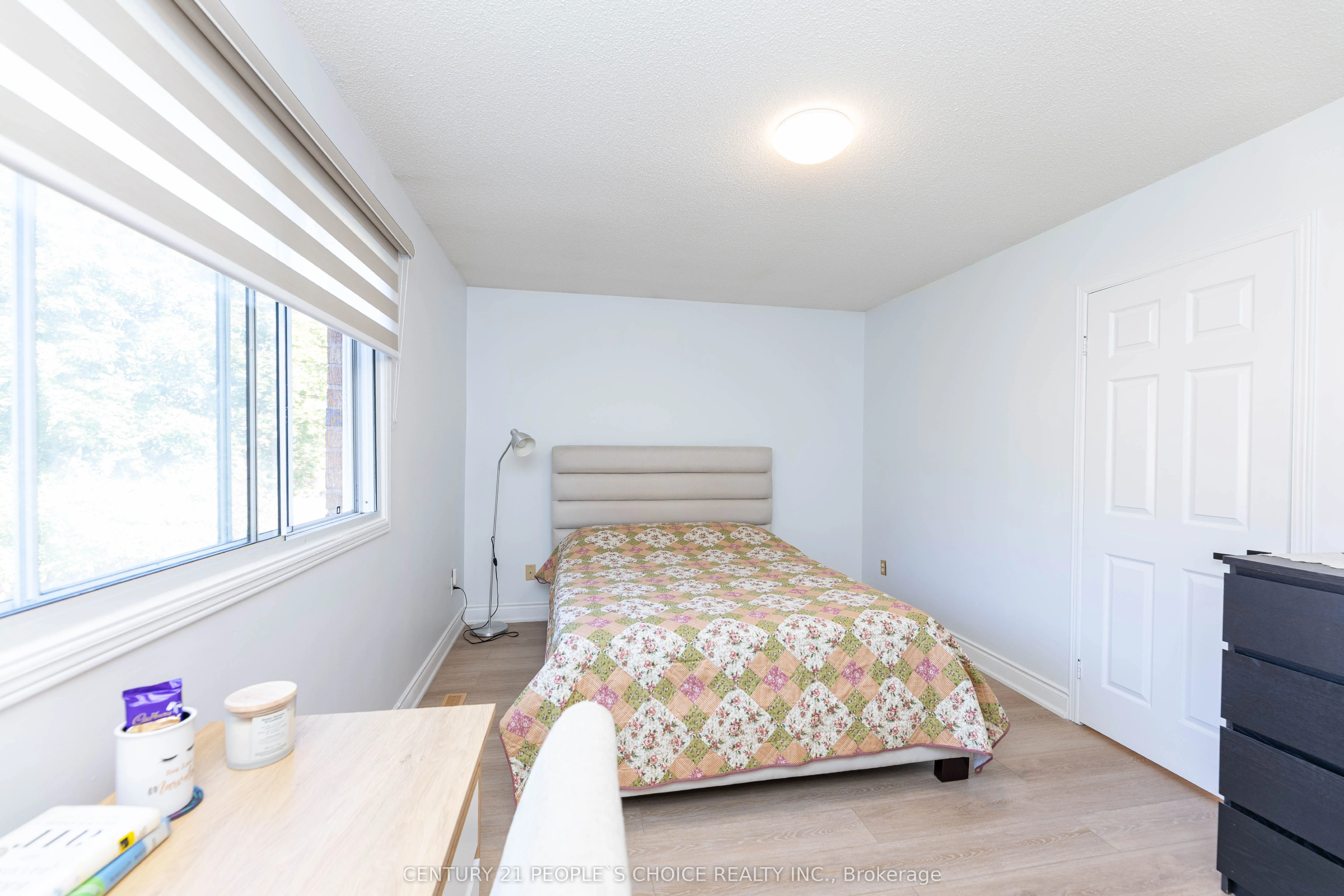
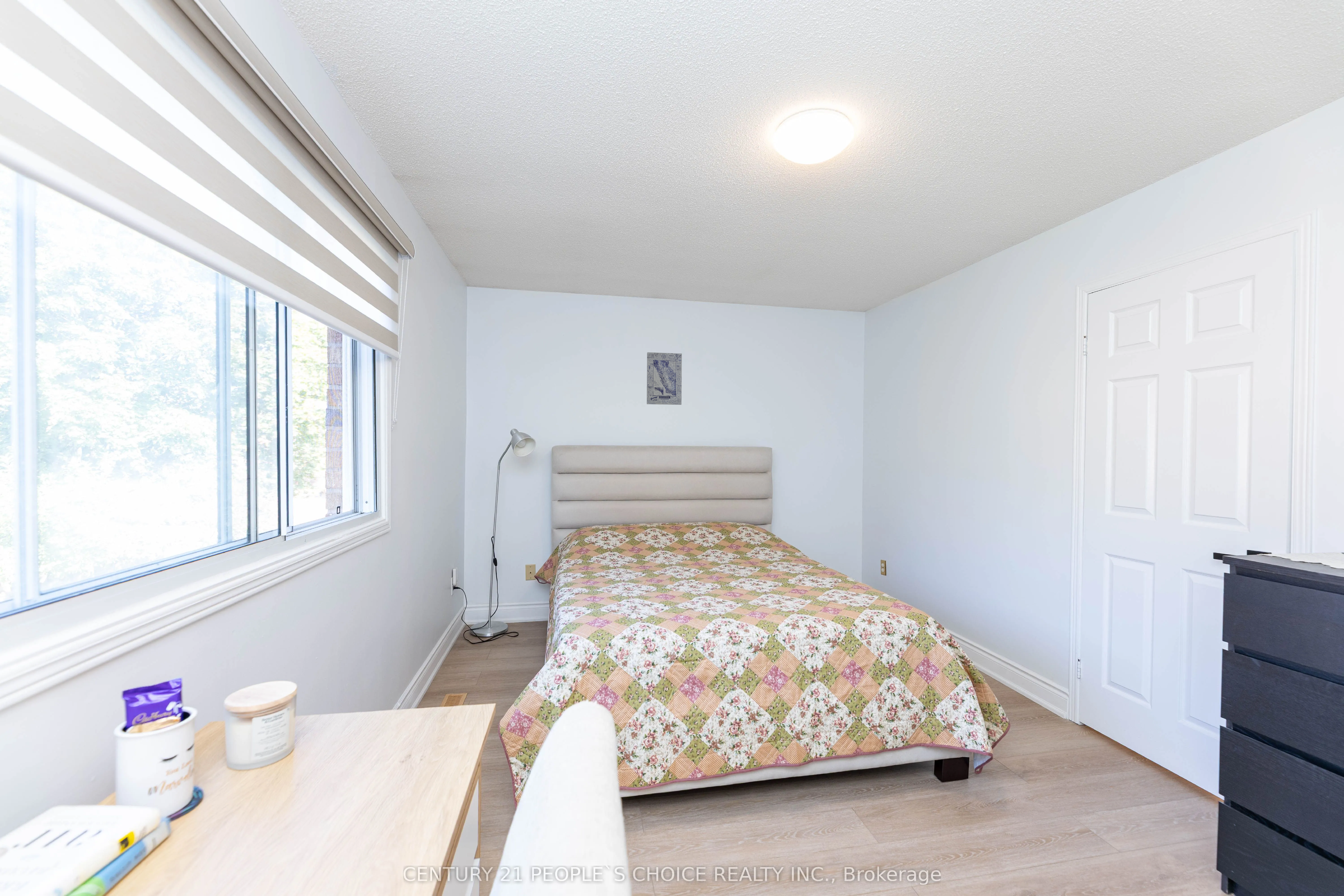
+ wall art [646,352,682,405]
